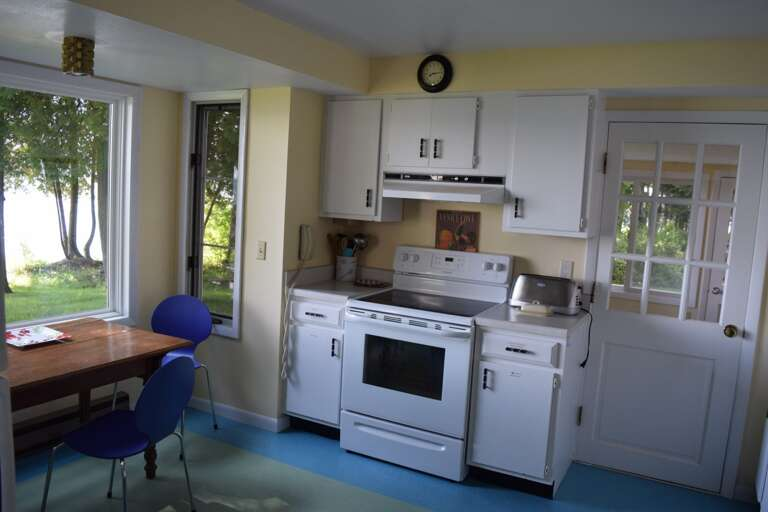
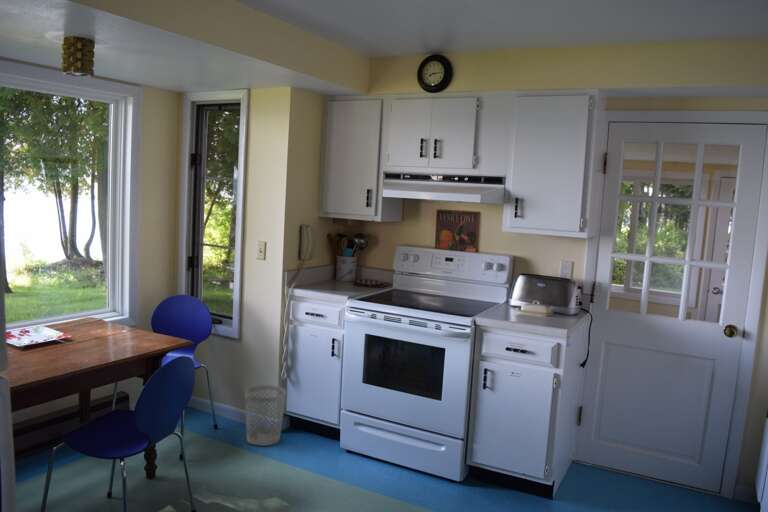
+ wastebasket [244,384,287,447]
